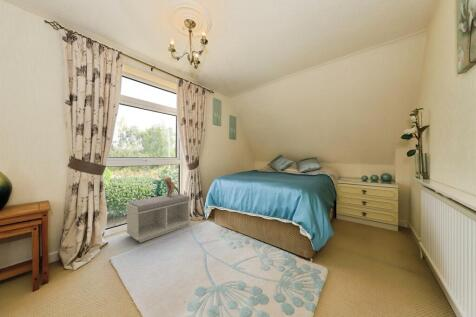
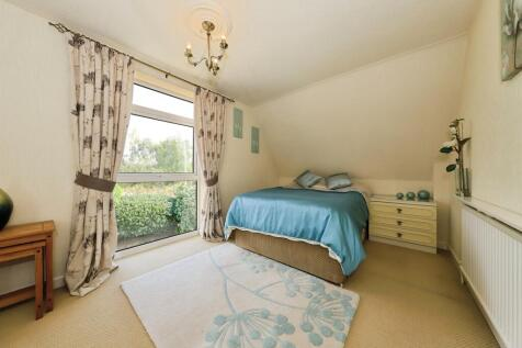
- bench [125,192,191,244]
- stuffed monkey [163,176,181,197]
